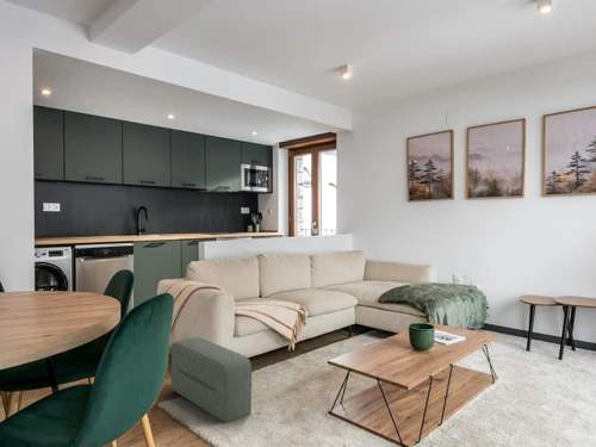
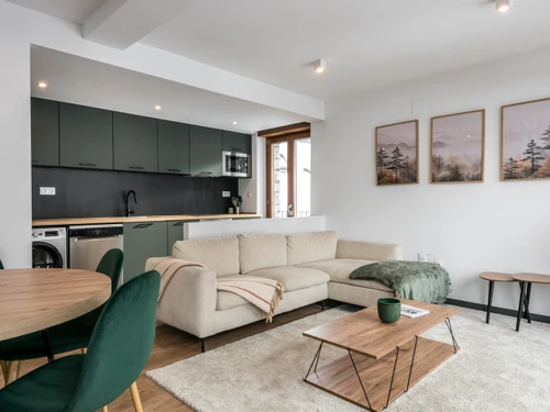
- pouf [170,336,253,424]
